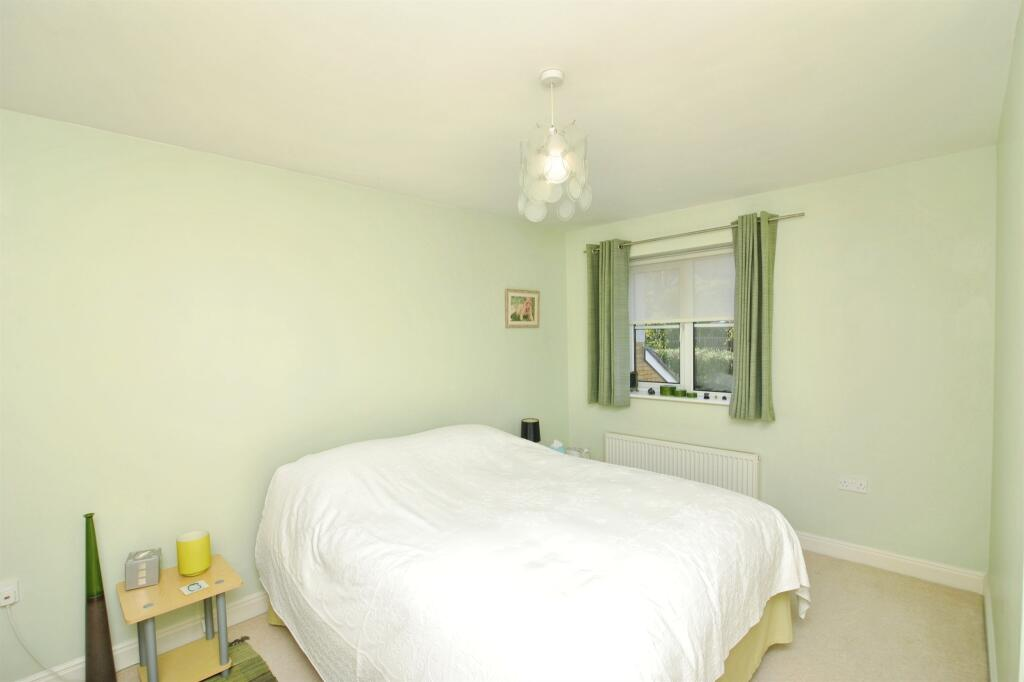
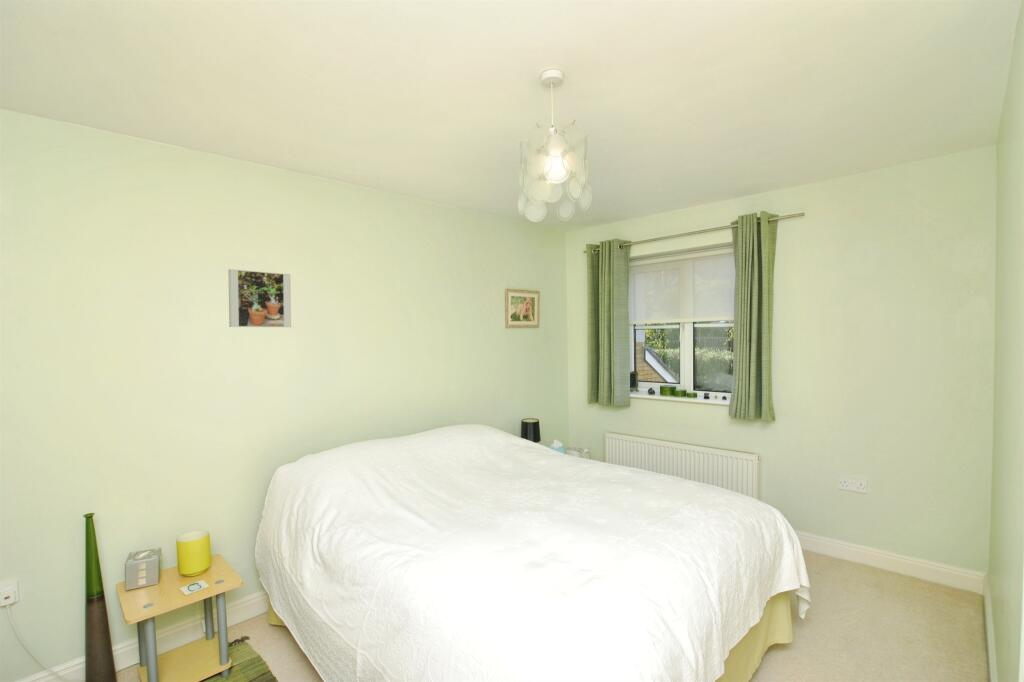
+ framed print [227,268,292,328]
